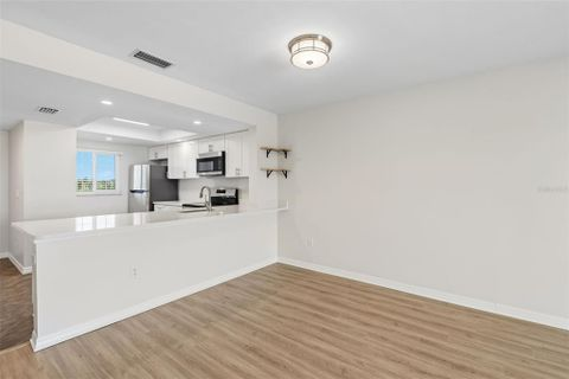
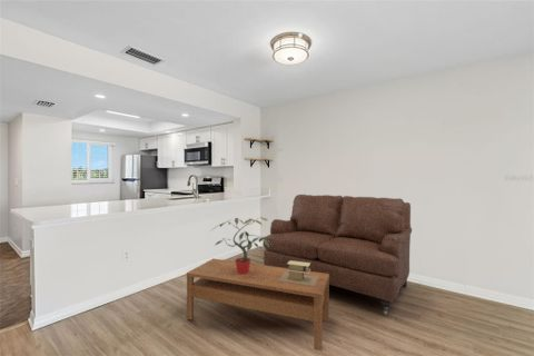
+ coffee table [186,258,330,352]
+ sofa [261,194,413,315]
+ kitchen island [279,260,318,286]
+ potted plant [209,216,271,275]
